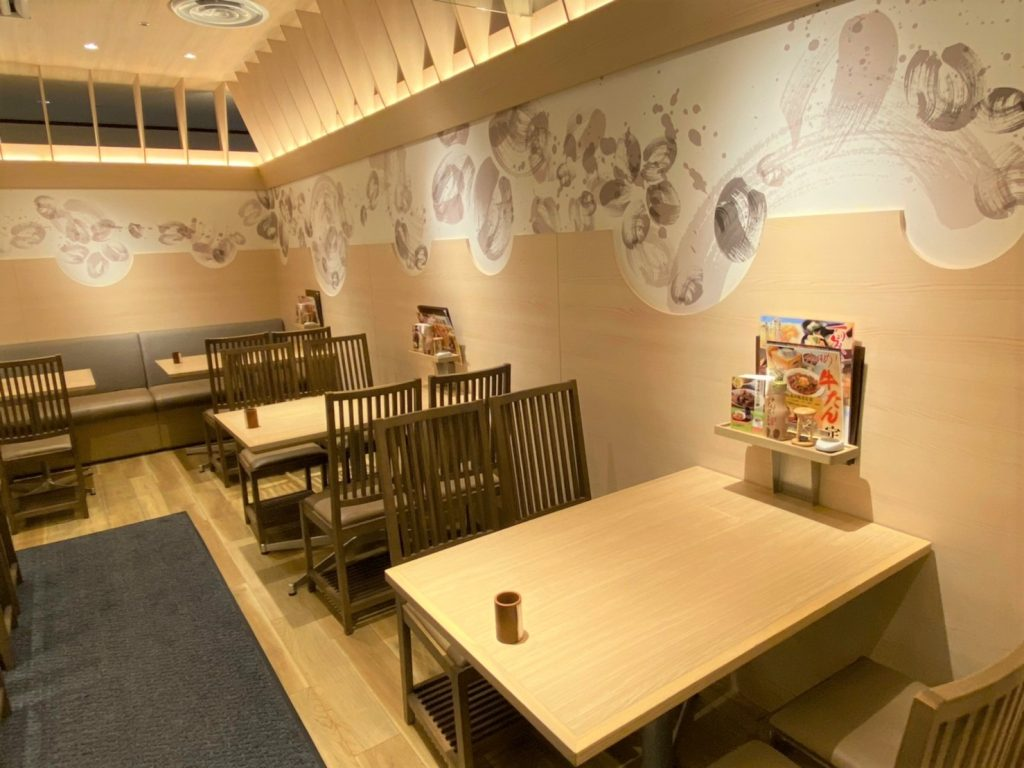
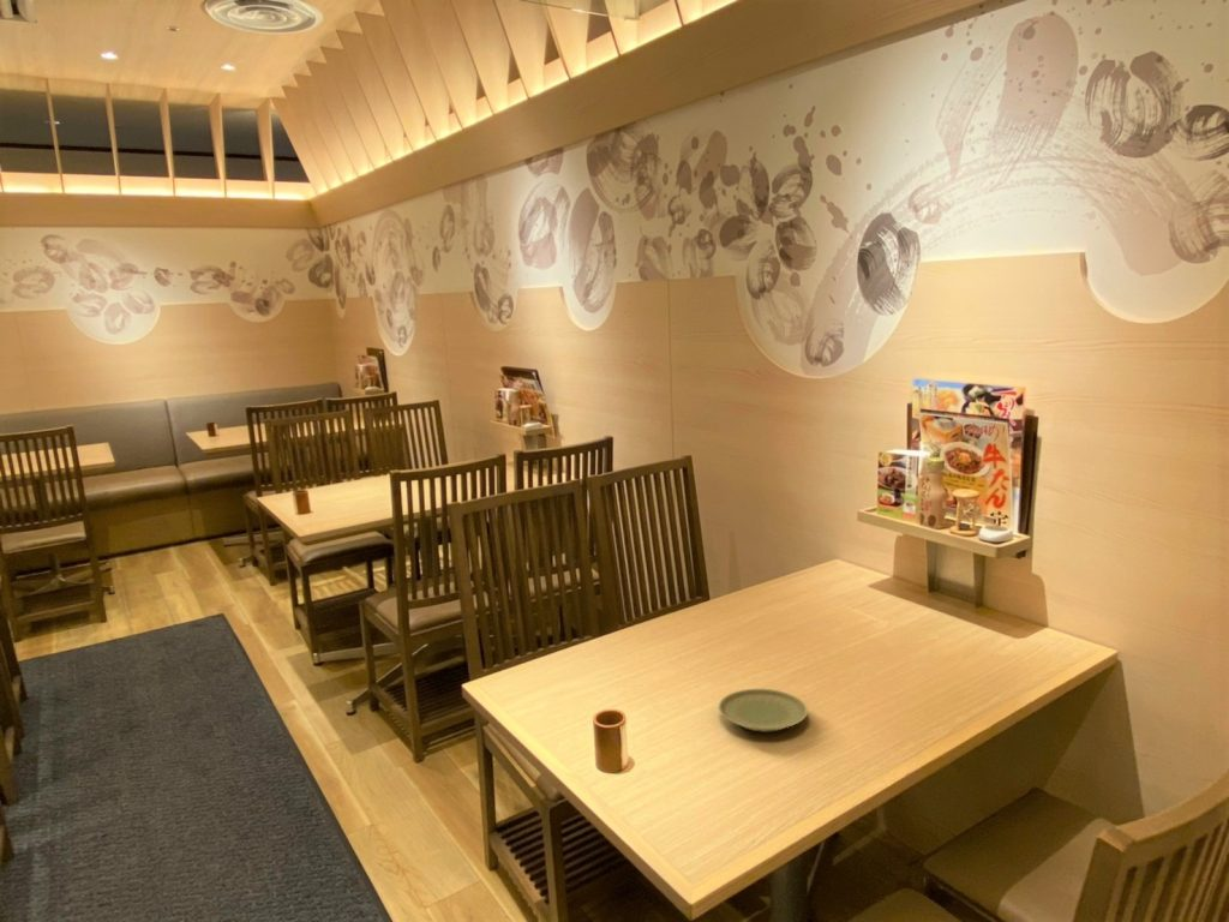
+ plate [718,688,809,734]
